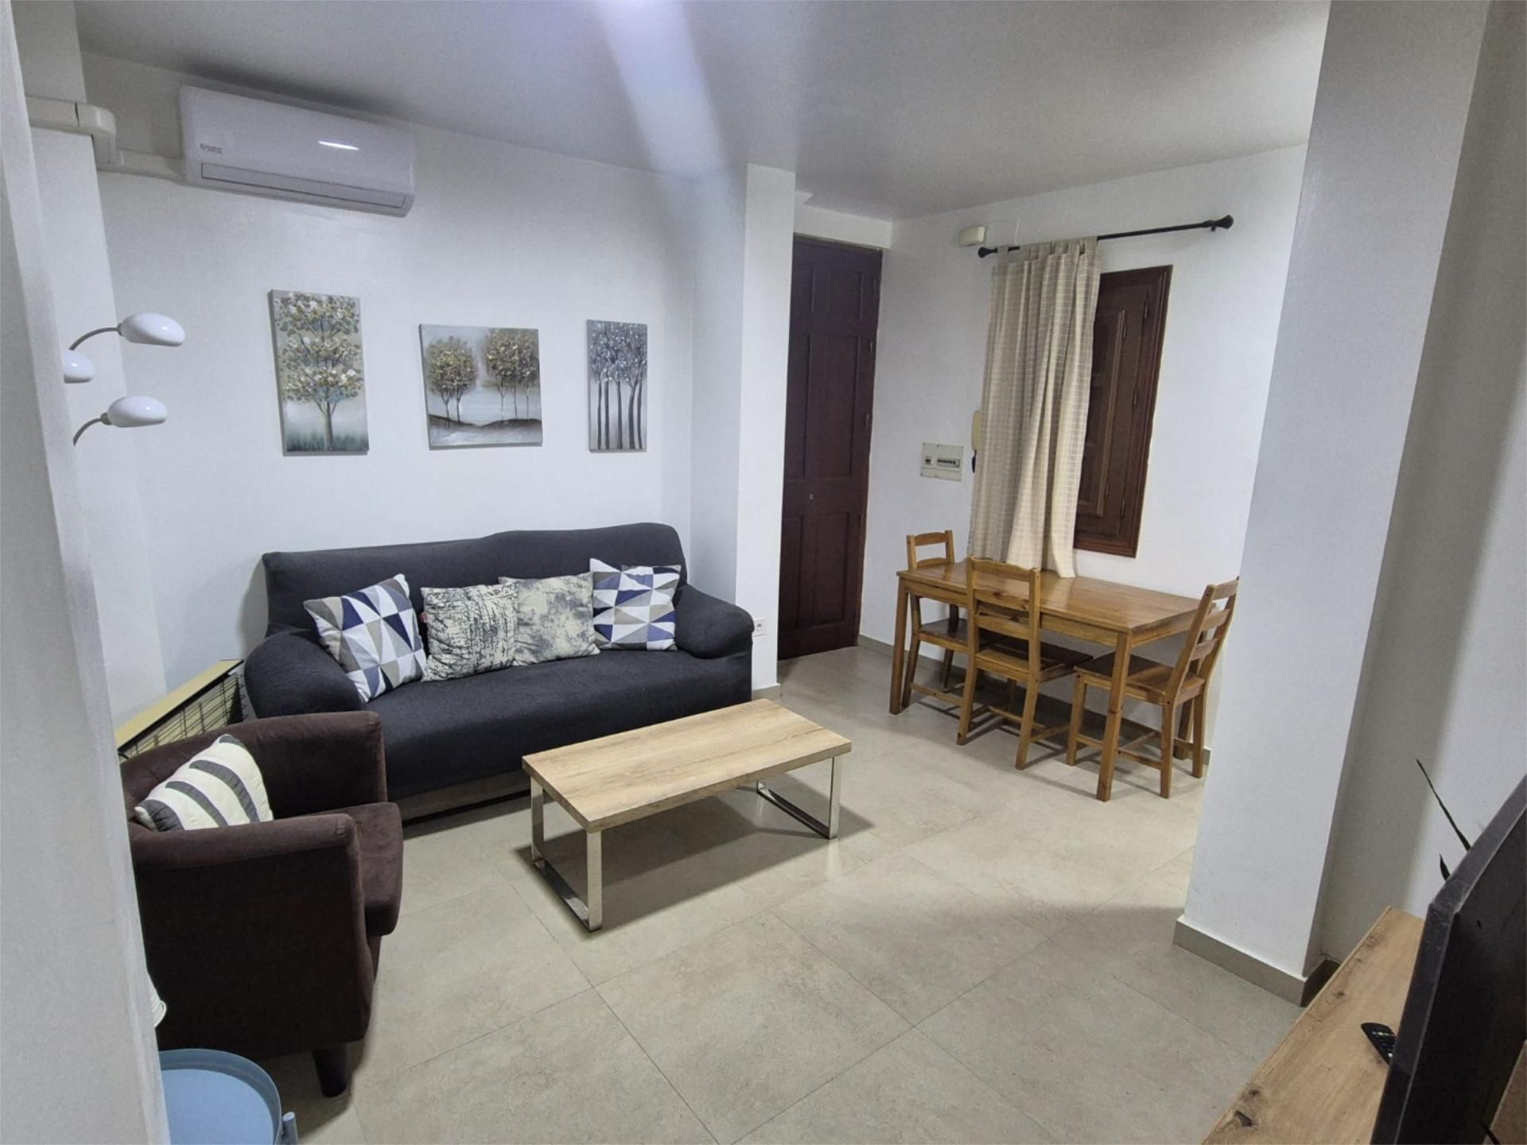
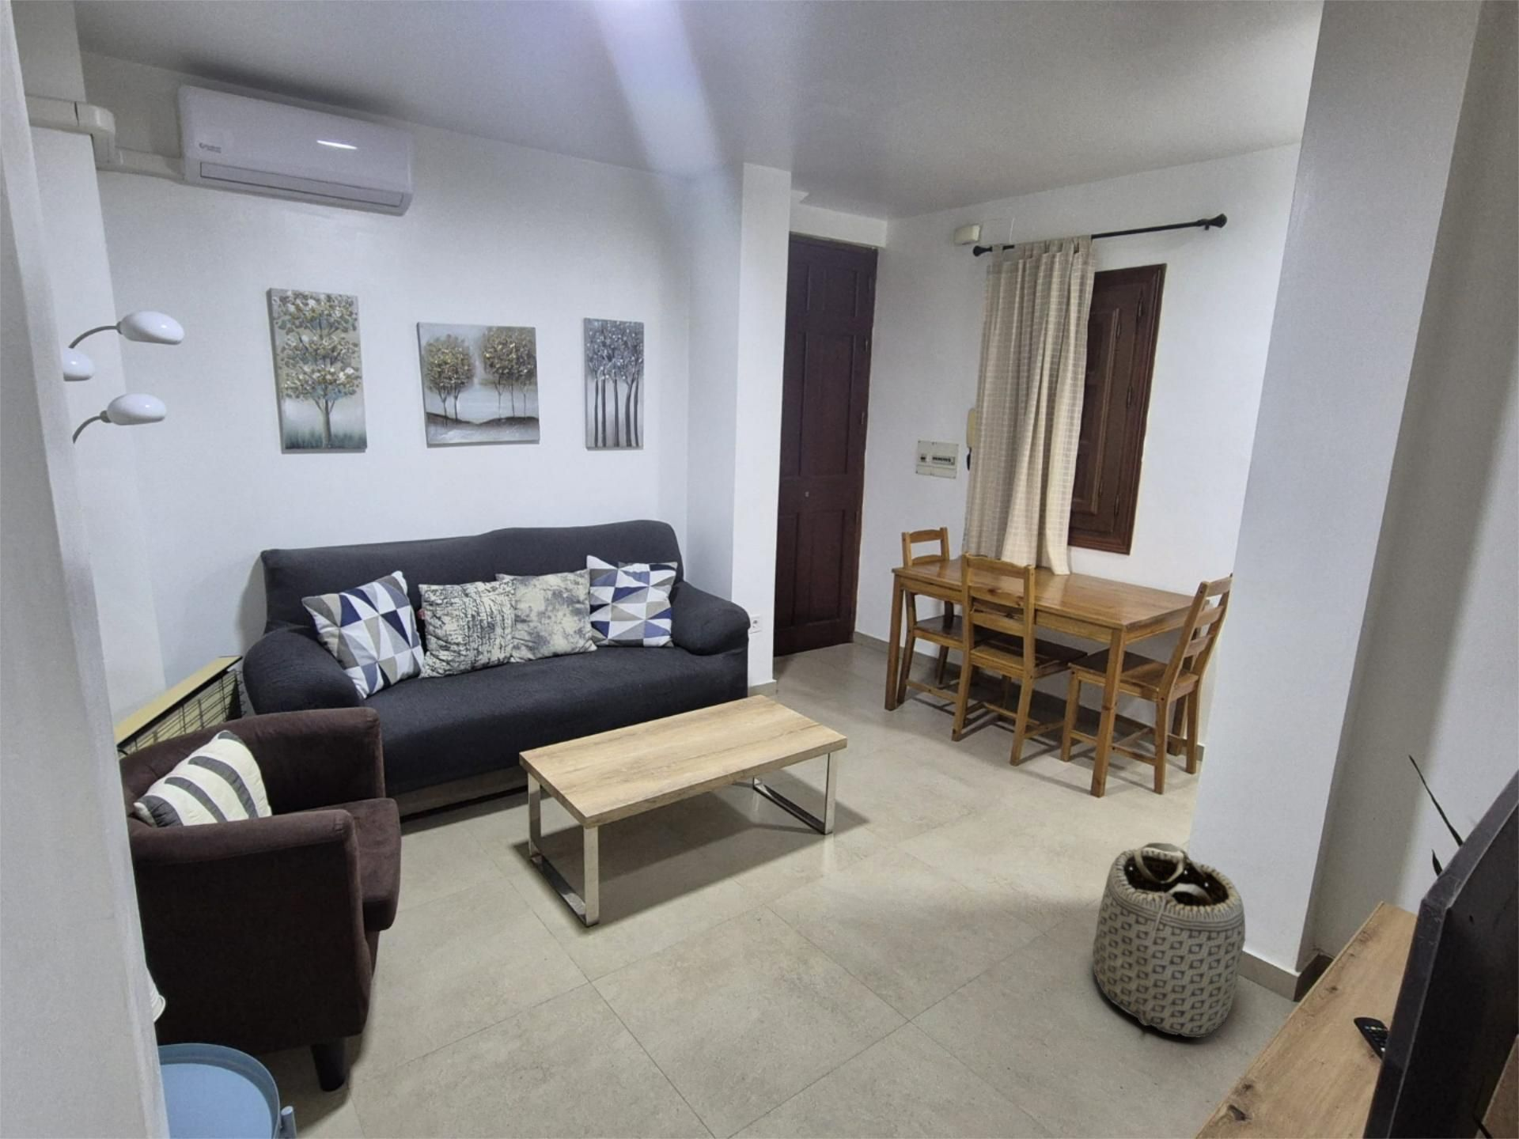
+ basket [1092,841,1246,1038]
